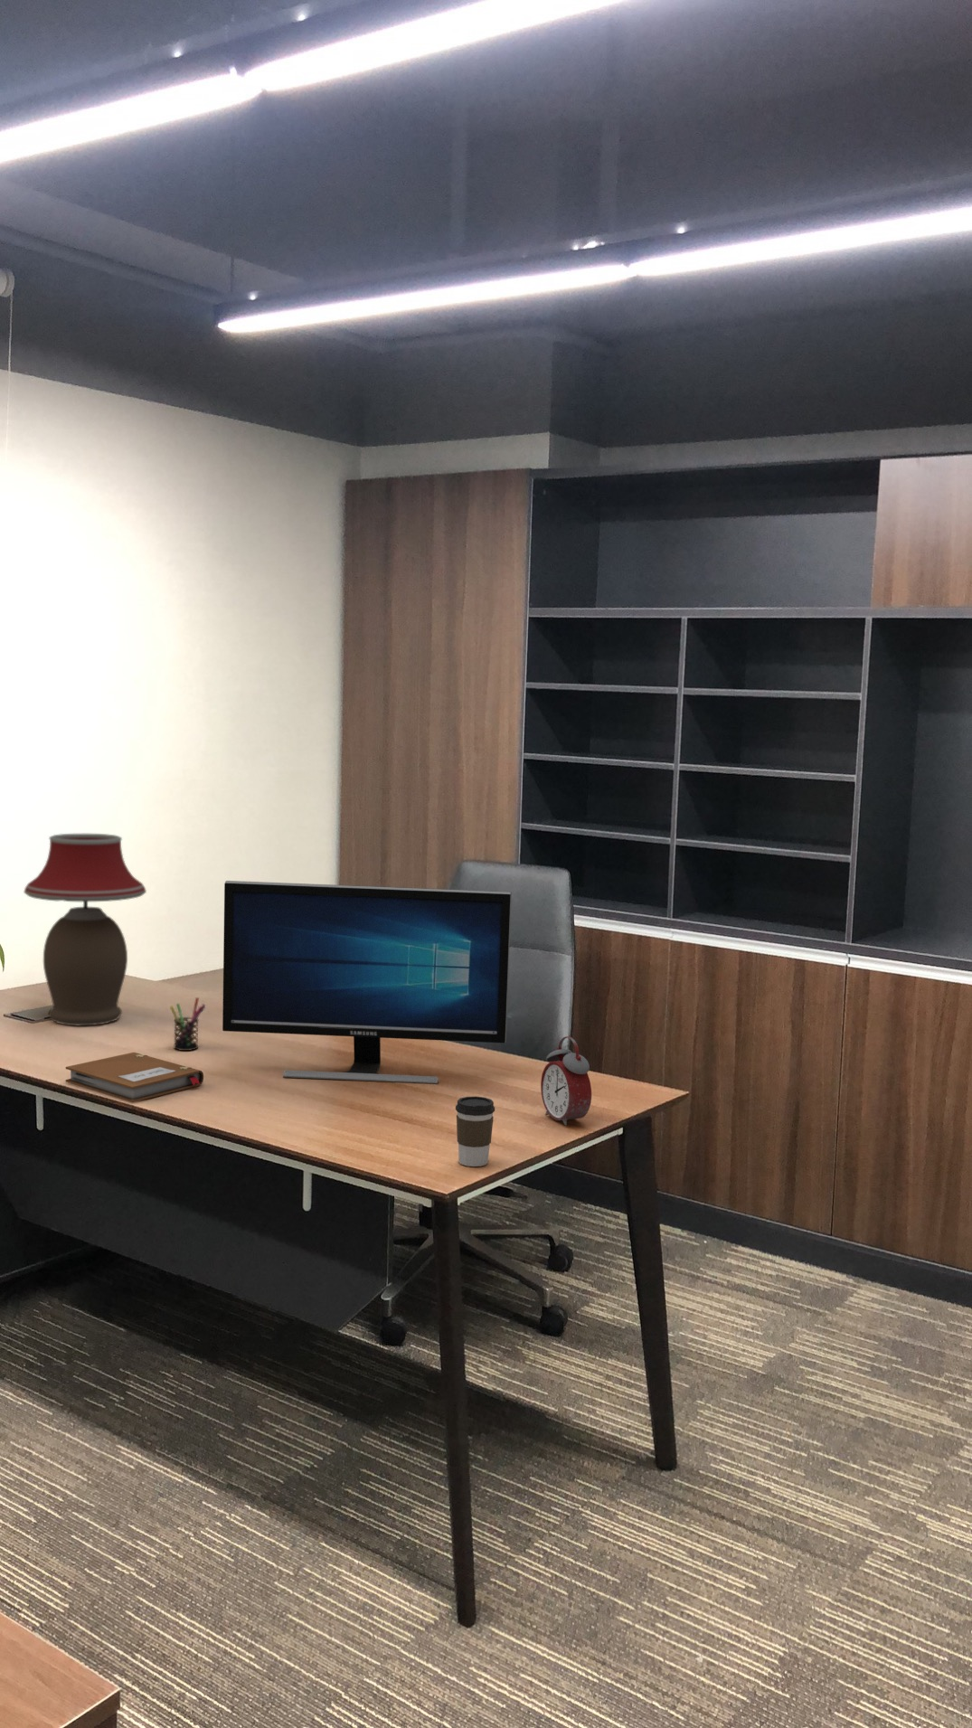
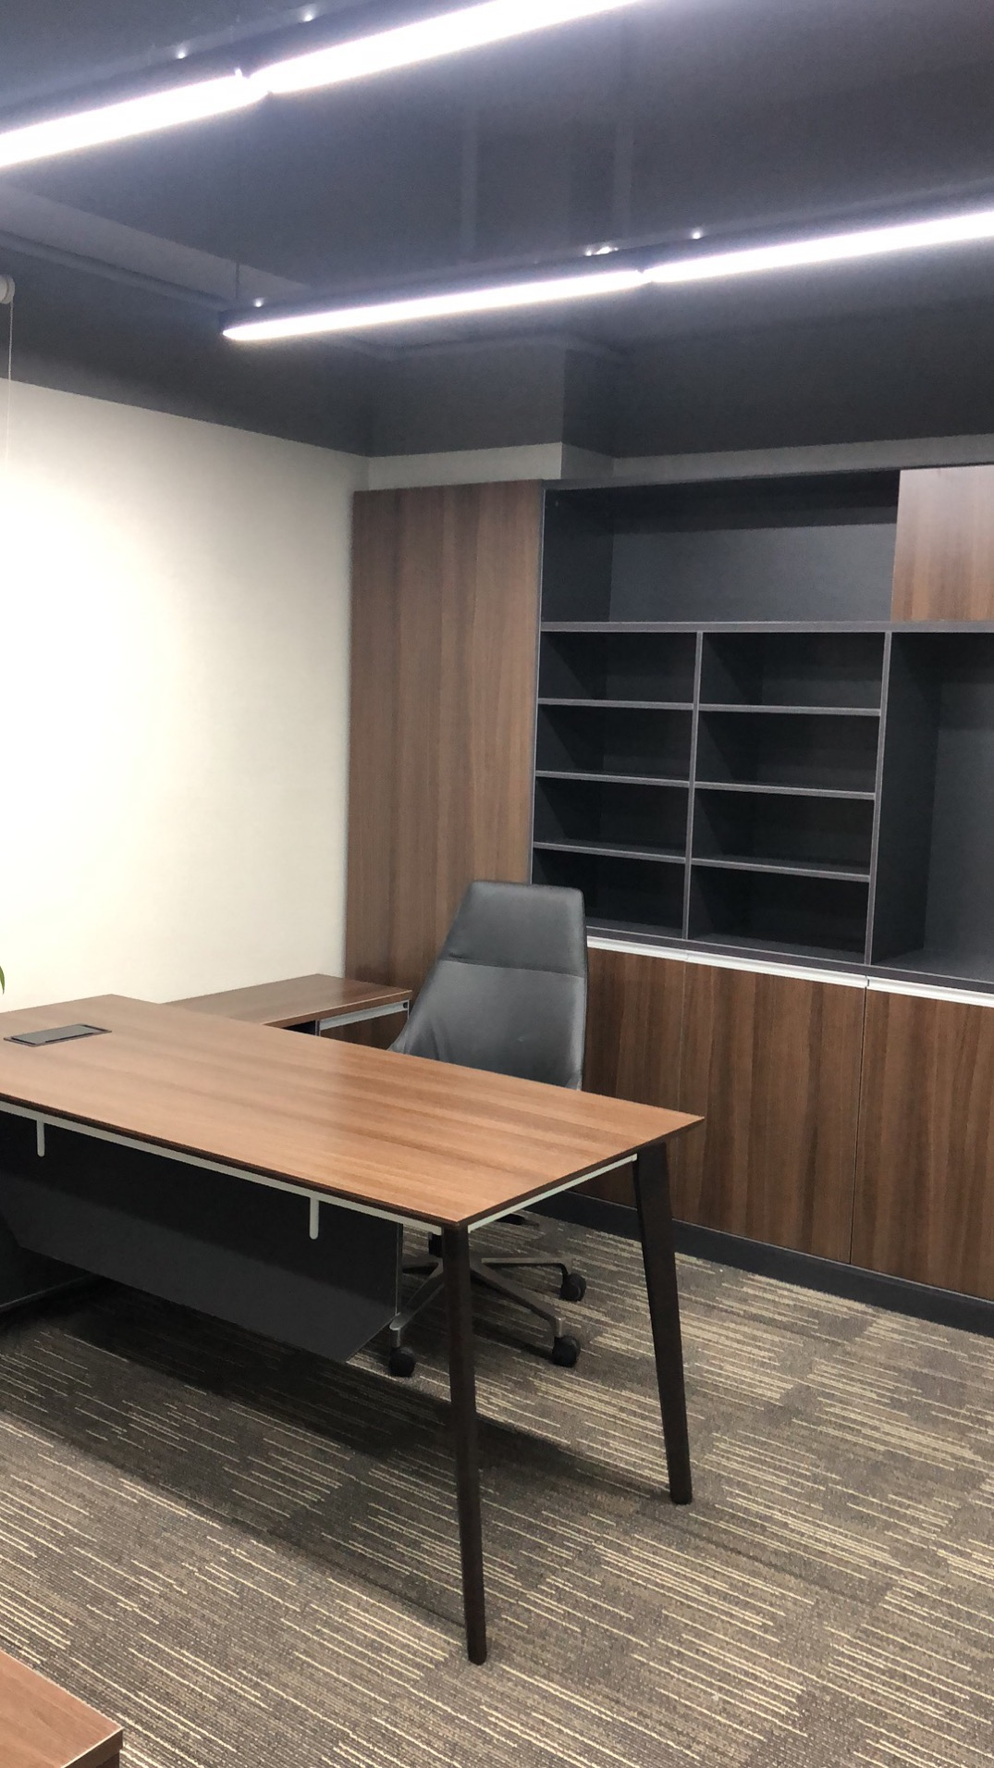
- pen holder [169,997,207,1052]
- table lamp [23,833,147,1027]
- alarm clock [540,1035,592,1126]
- notebook [65,1052,204,1104]
- computer monitor [222,879,513,1085]
- coffee cup [455,1095,495,1168]
